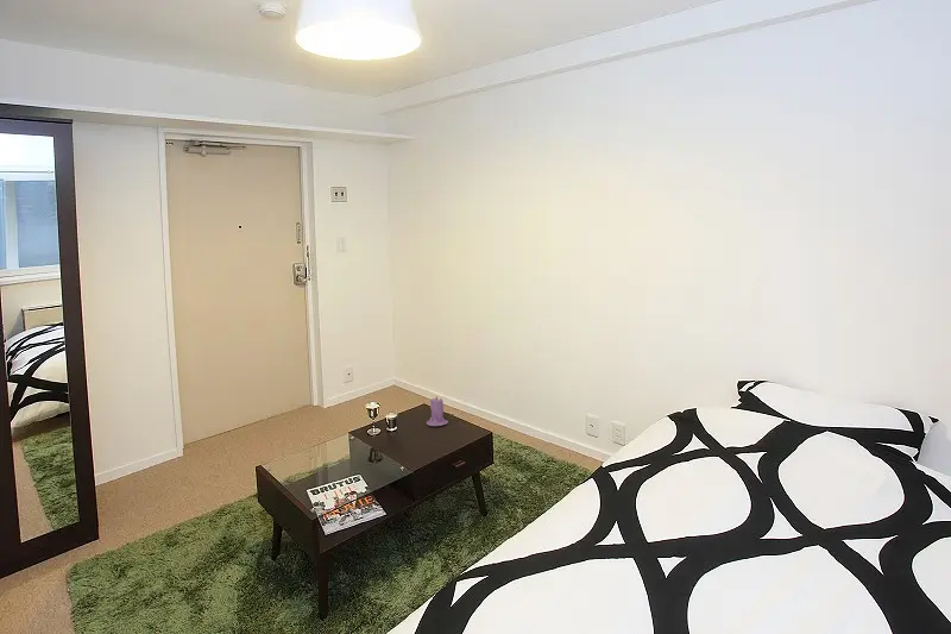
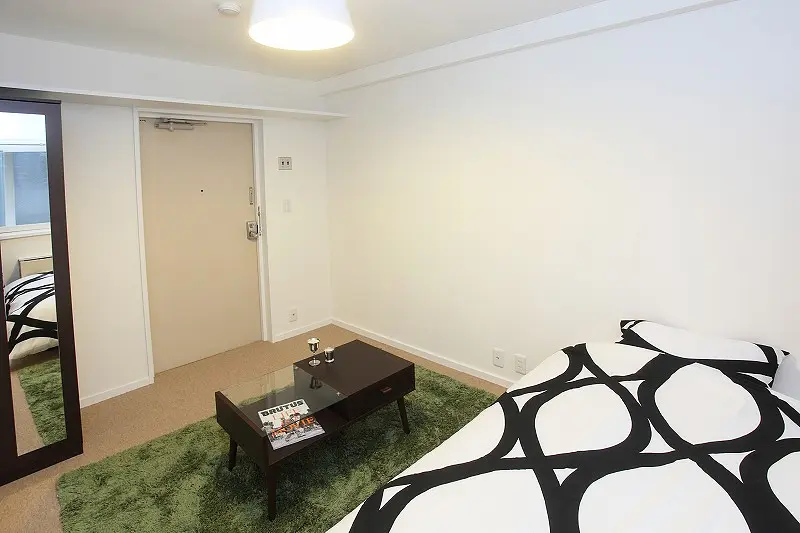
- candle [426,395,449,427]
